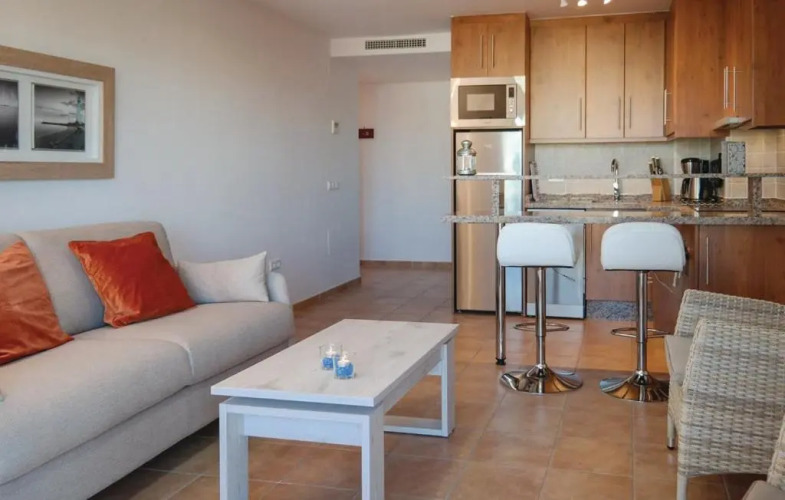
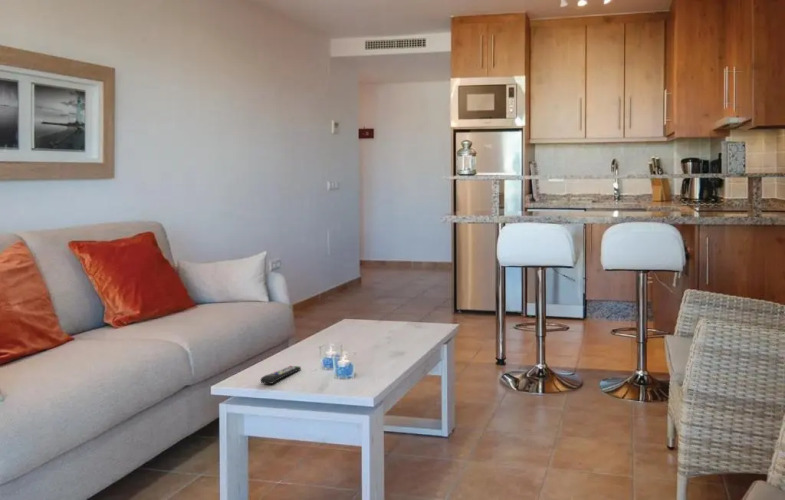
+ remote control [260,365,302,385]
